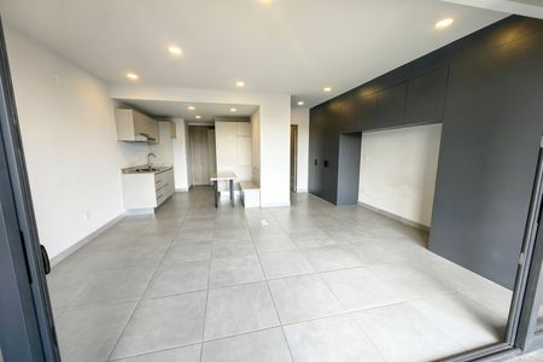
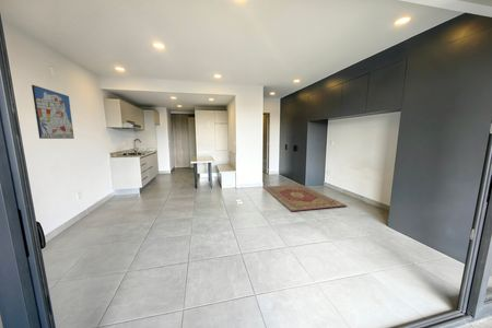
+ rug [261,184,348,212]
+ wall art [31,84,75,140]
